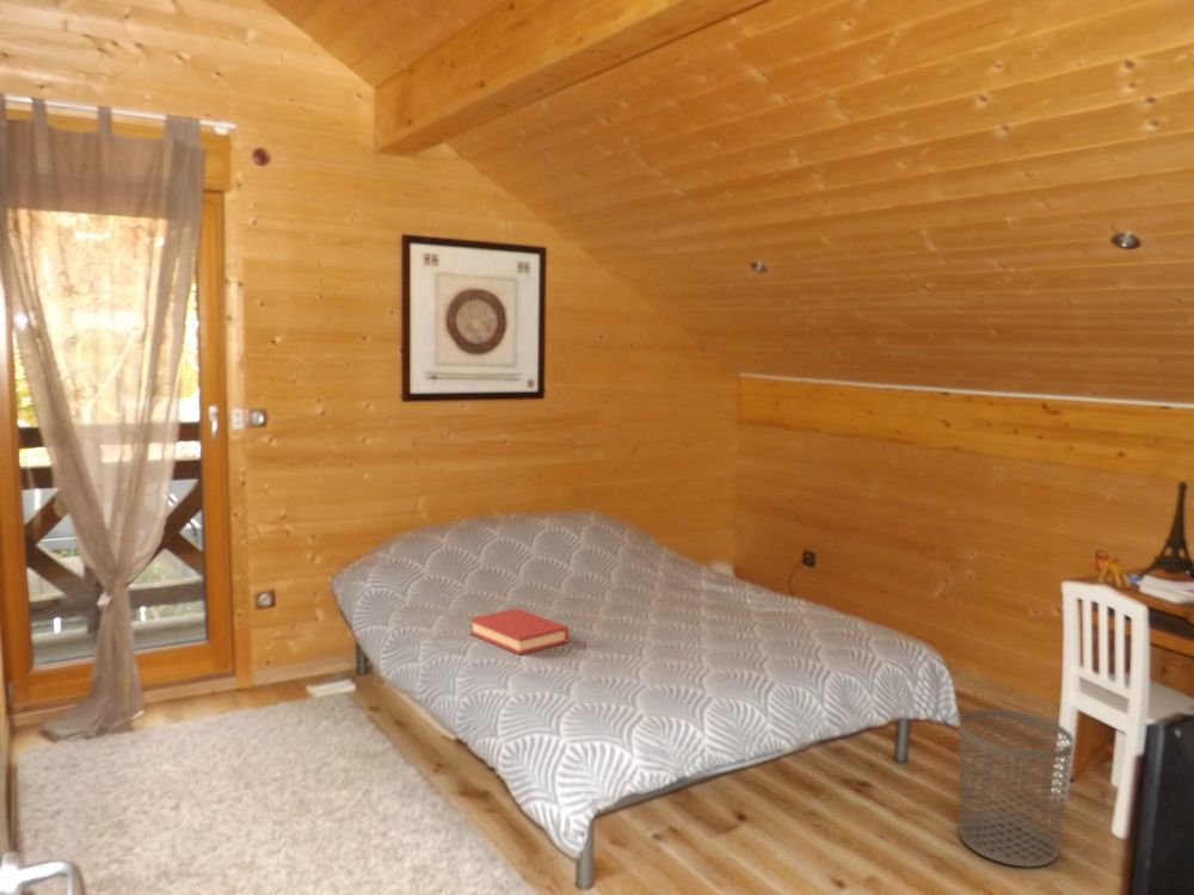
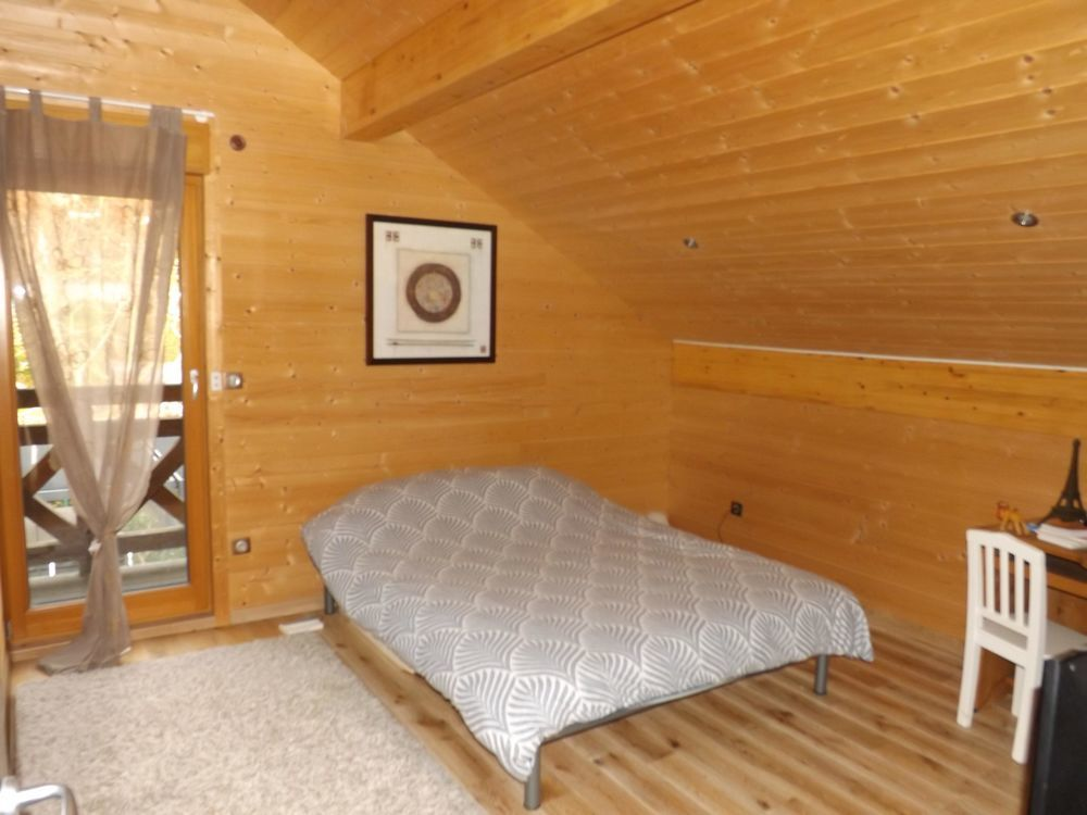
- waste bin [956,708,1075,869]
- hardback book [469,607,570,656]
